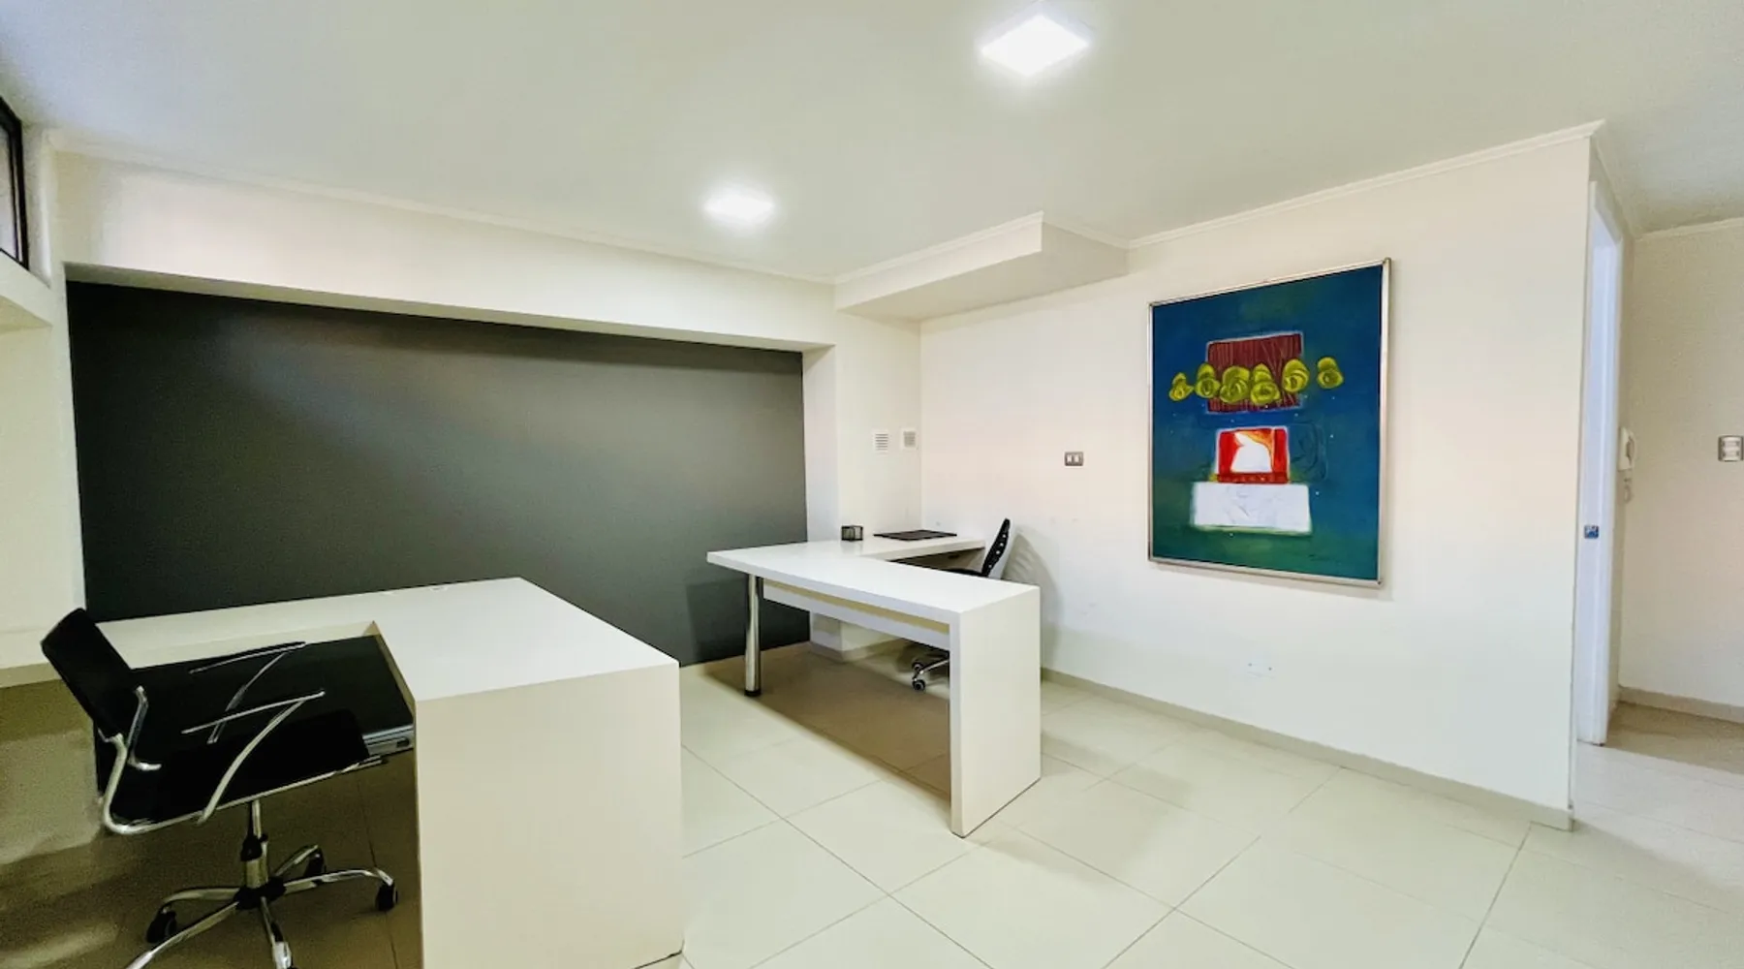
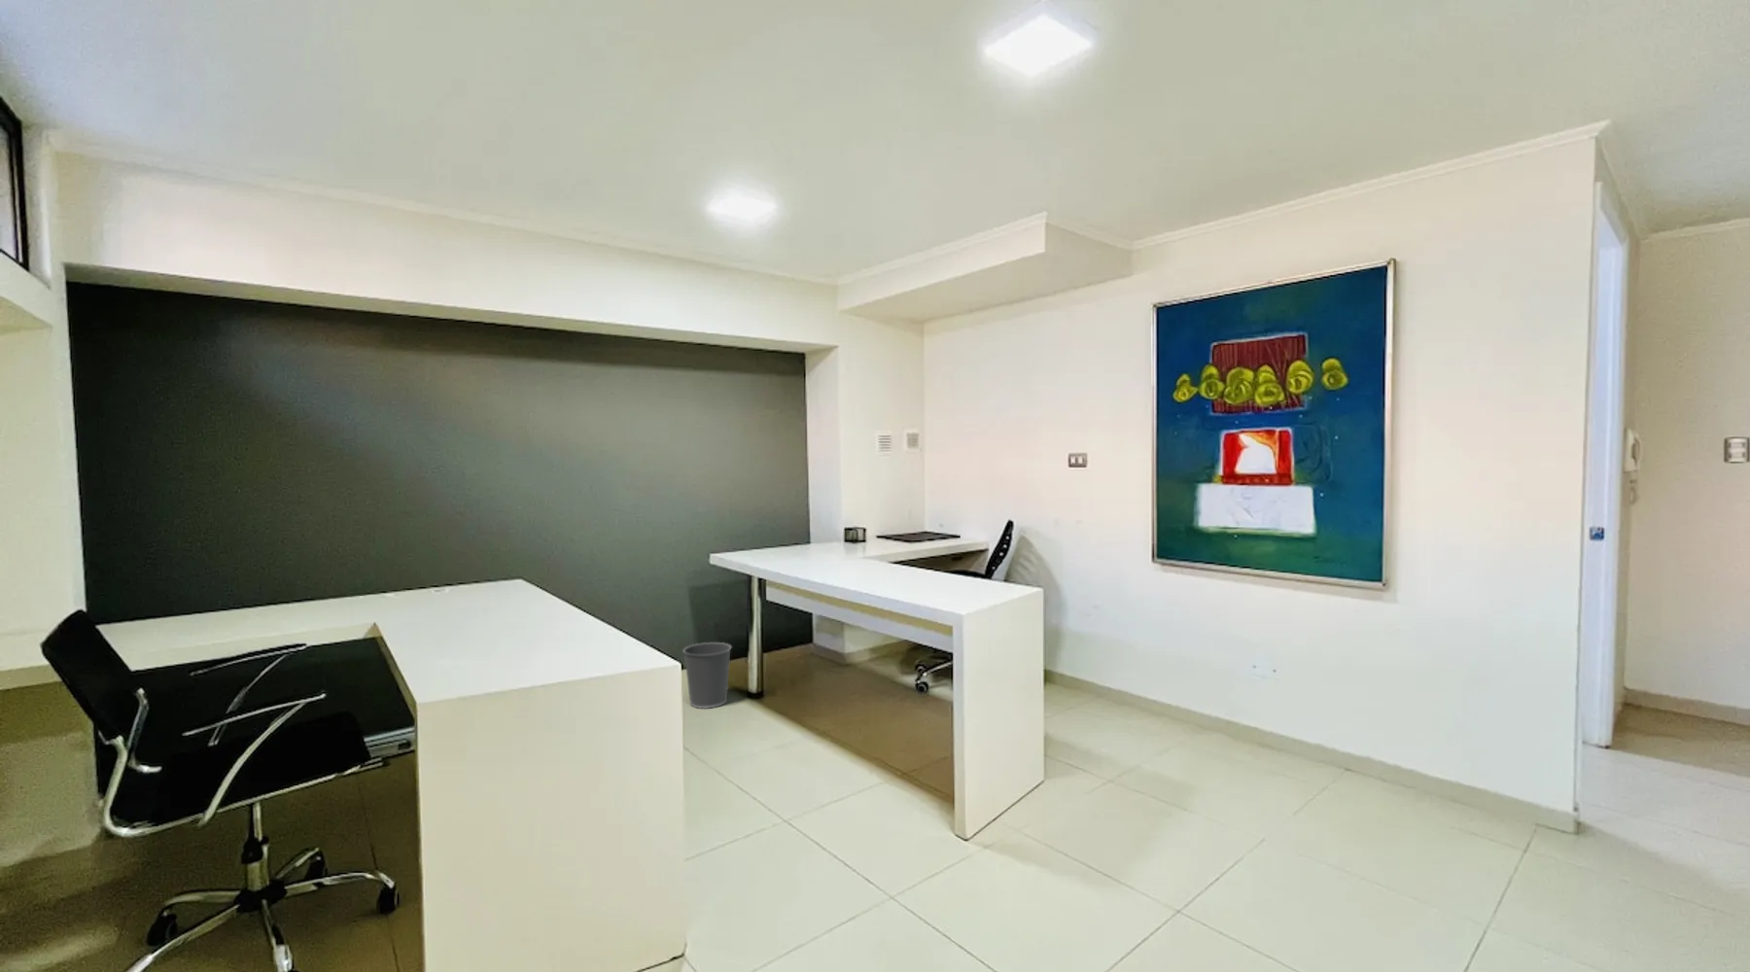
+ wastebasket [682,642,733,710]
